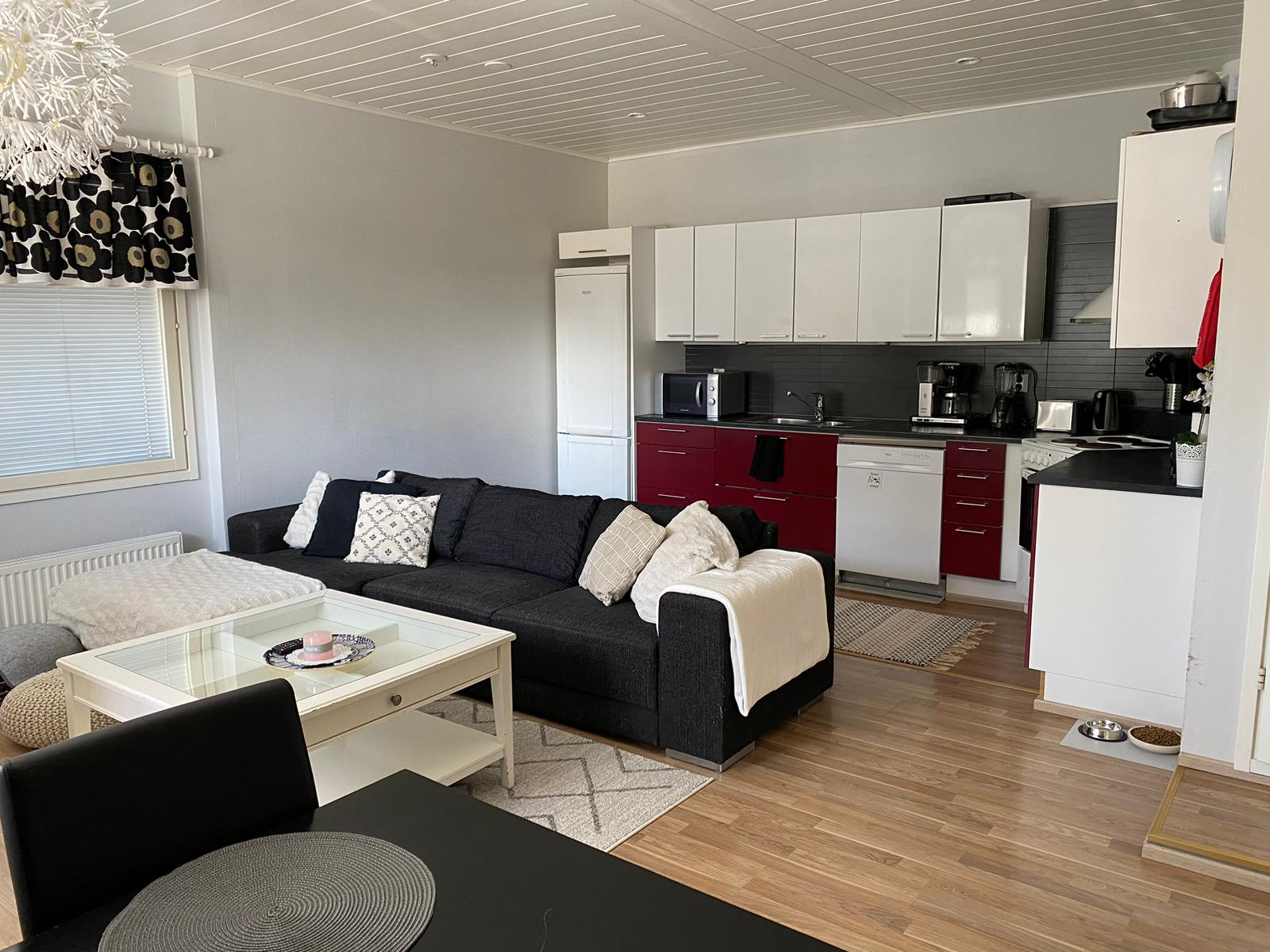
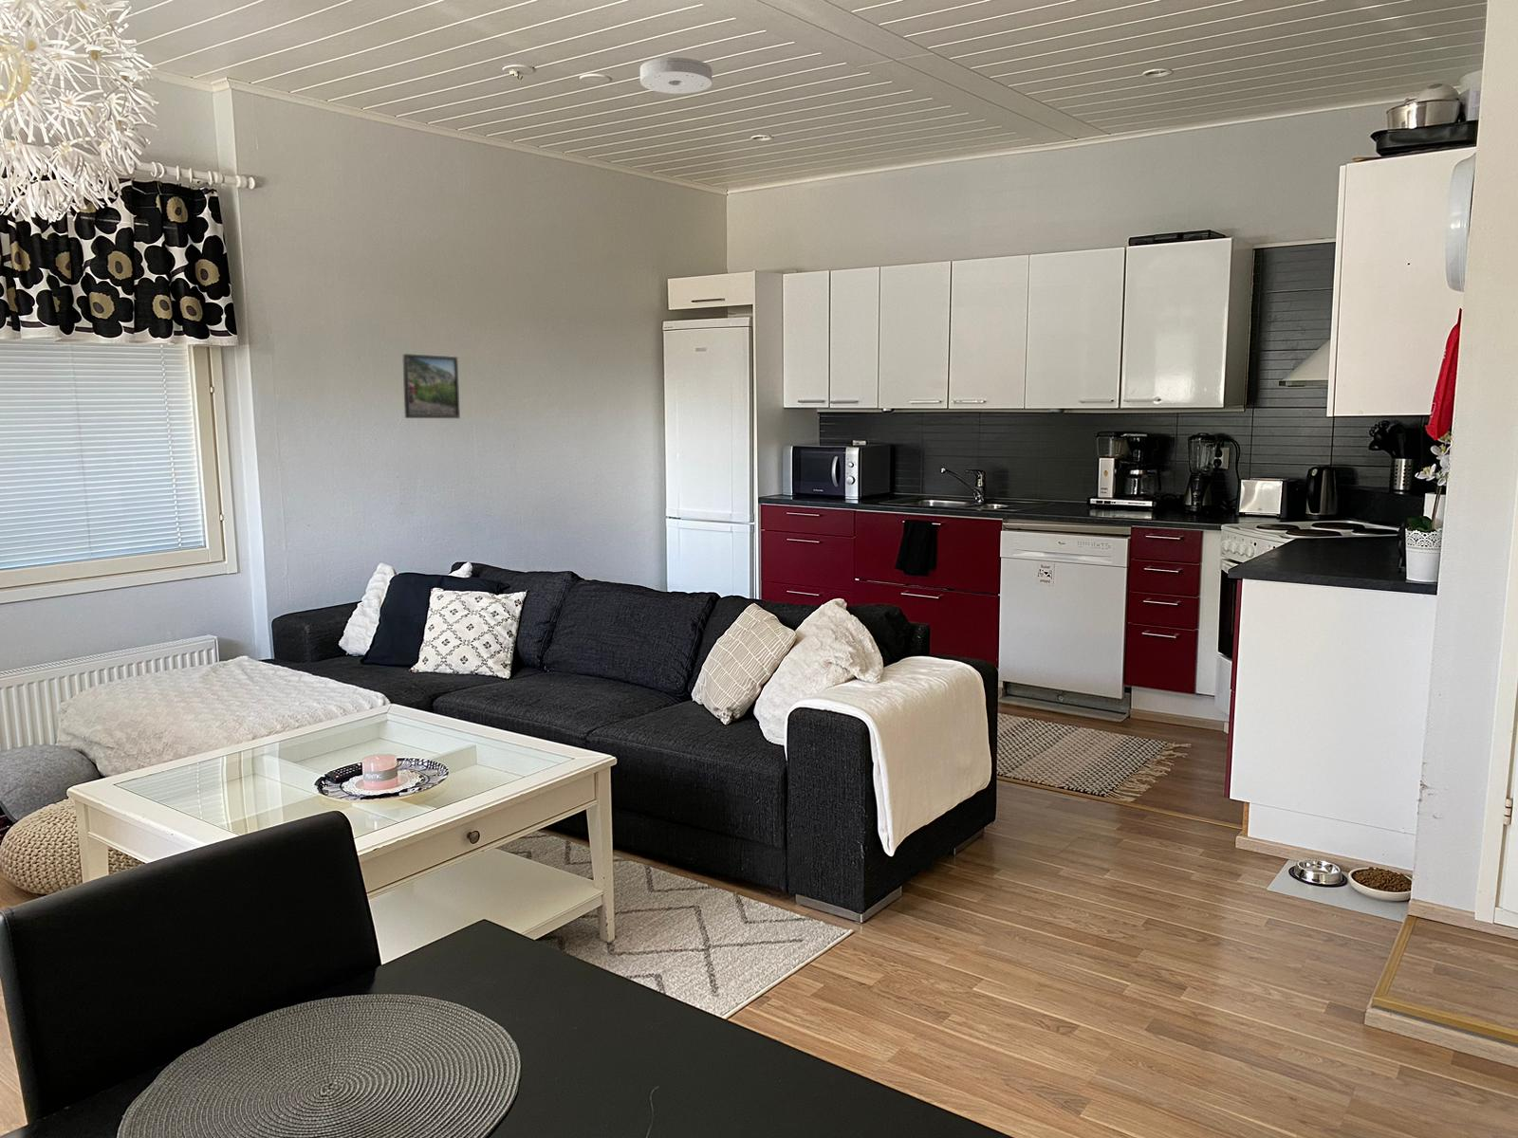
+ smoke detector [639,57,712,94]
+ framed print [402,353,461,420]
